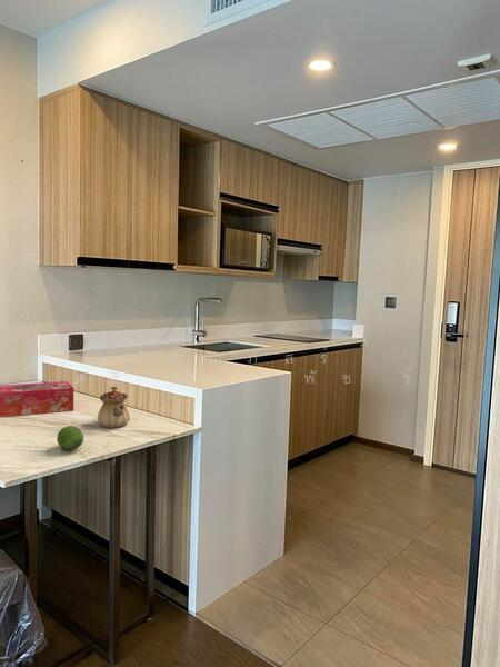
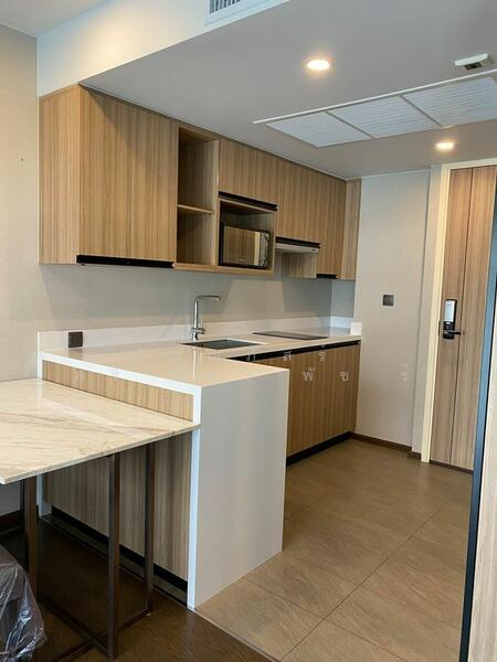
- teapot [97,386,131,429]
- tissue box [0,380,74,418]
- fruit [56,425,84,451]
